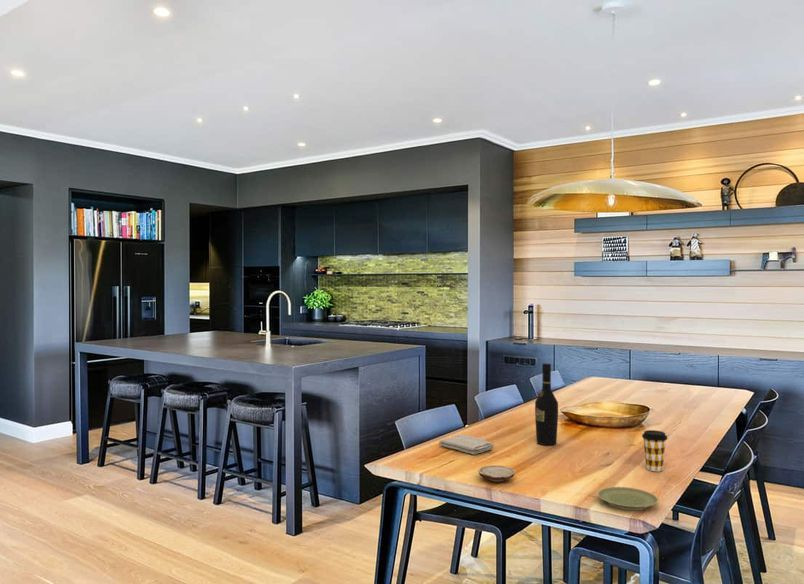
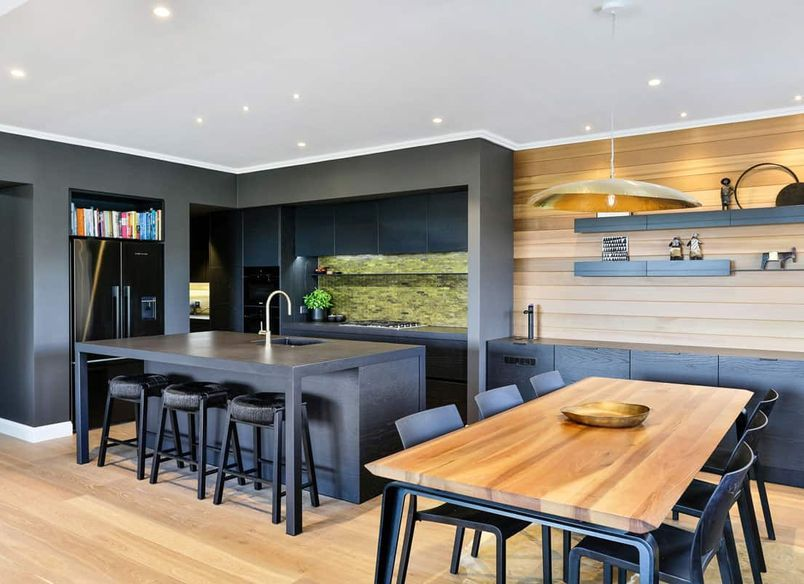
- coffee cup [641,429,668,472]
- plate [596,486,660,511]
- wine bottle [534,363,559,446]
- wood slice [477,464,516,483]
- washcloth [438,434,495,456]
